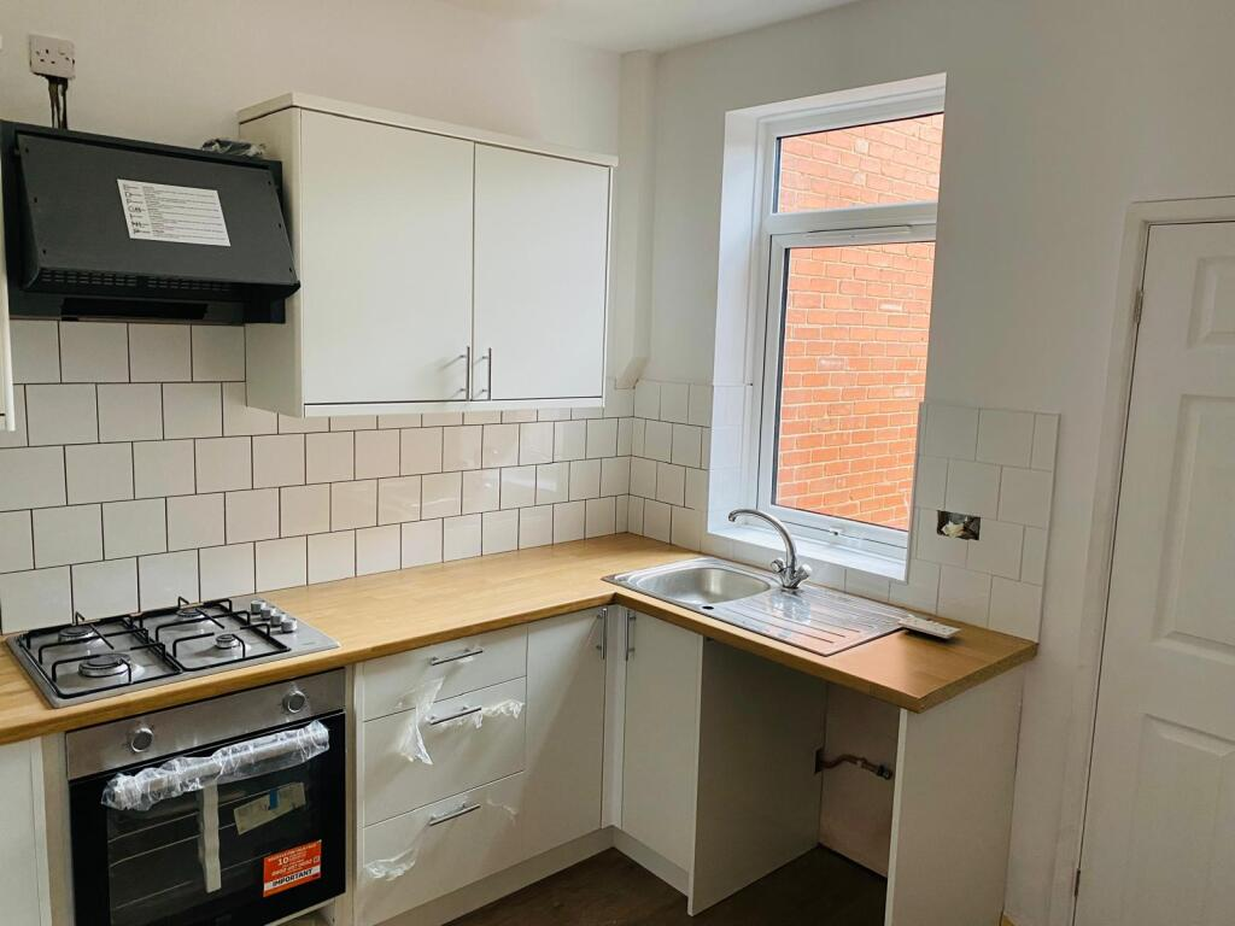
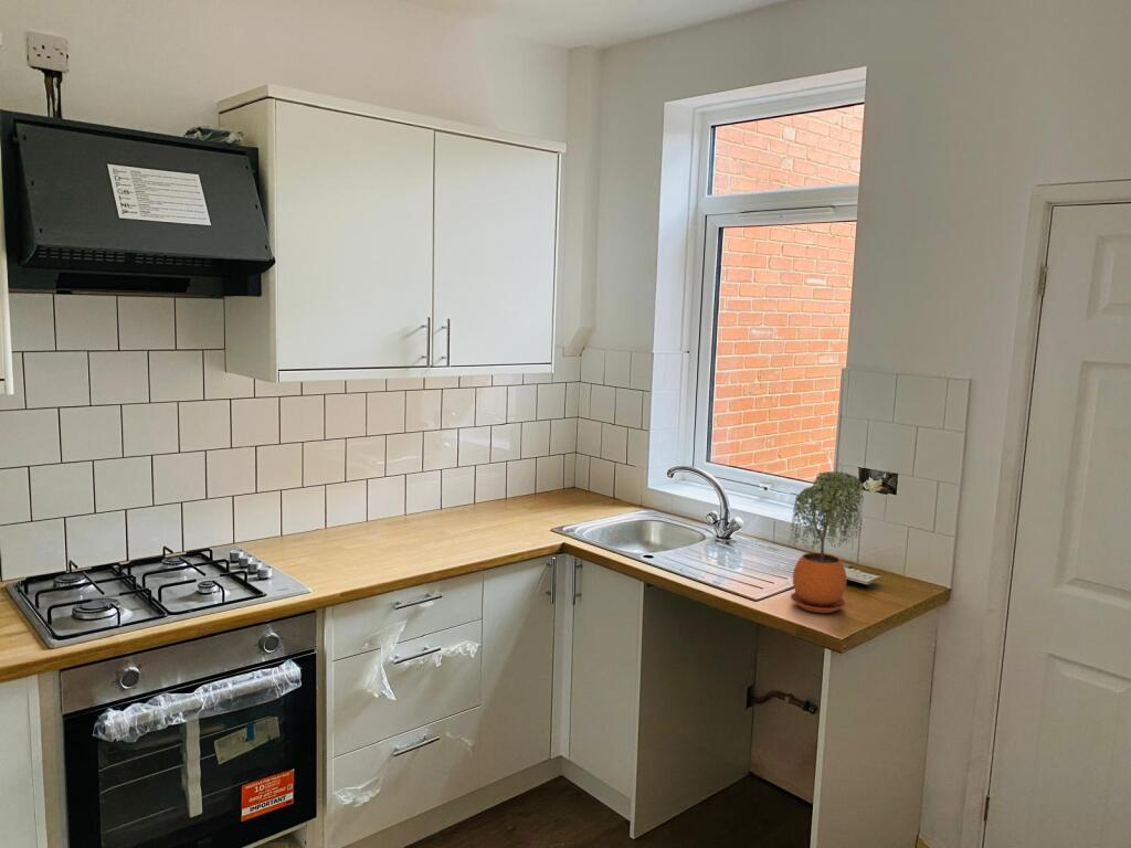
+ potted plant [788,470,865,614]
